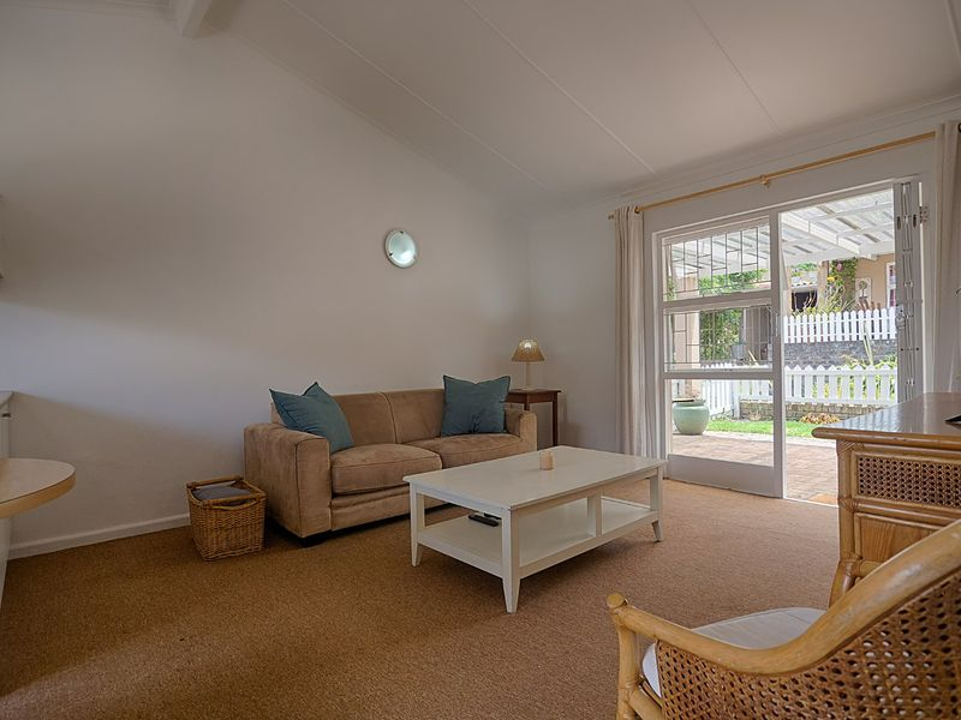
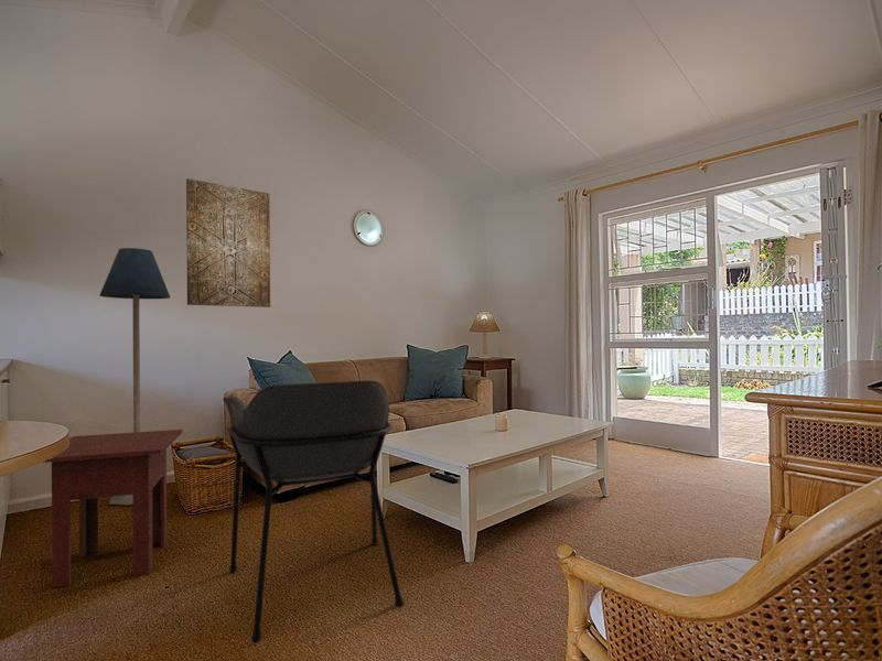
+ wall art [185,177,271,308]
+ armchair [222,379,405,643]
+ side table [42,429,183,588]
+ floor lamp [98,247,171,507]
